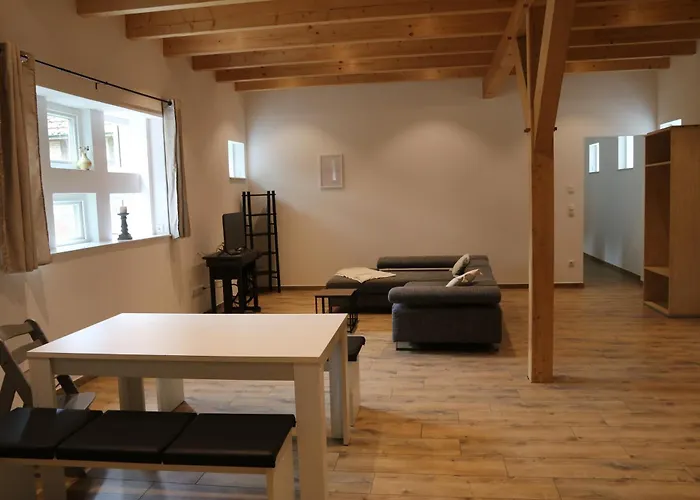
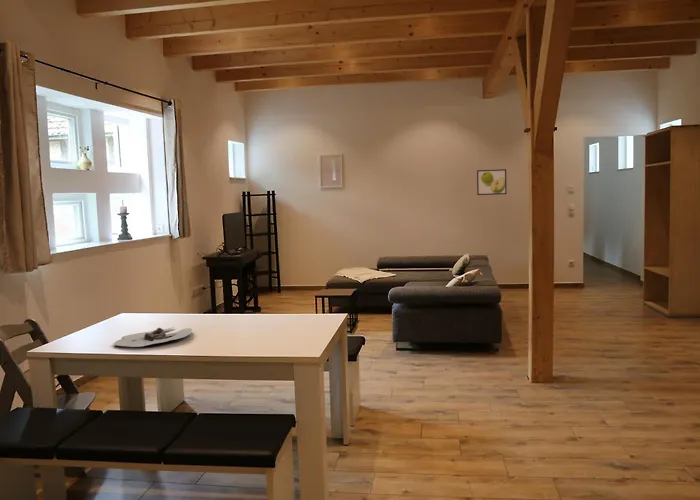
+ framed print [476,168,508,196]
+ candle [112,326,193,348]
